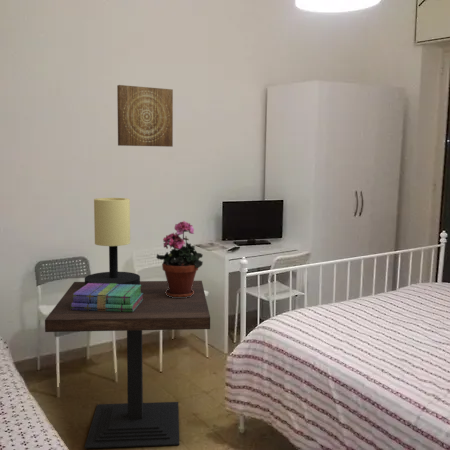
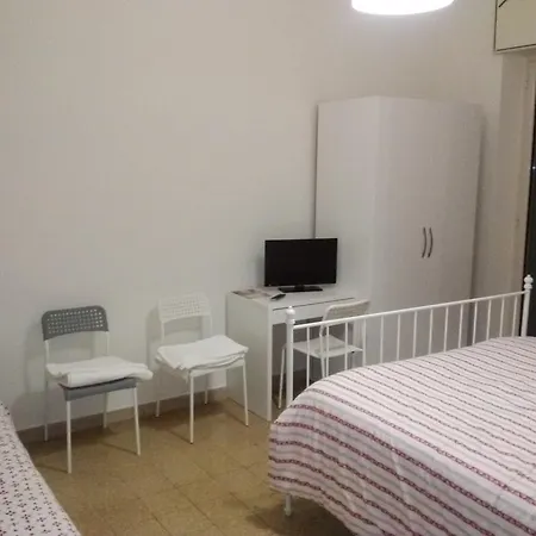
- table lamp [84,197,141,285]
- books [71,283,143,312]
- side table [44,280,211,449]
- wall art [116,84,174,148]
- potted plant [155,220,204,298]
